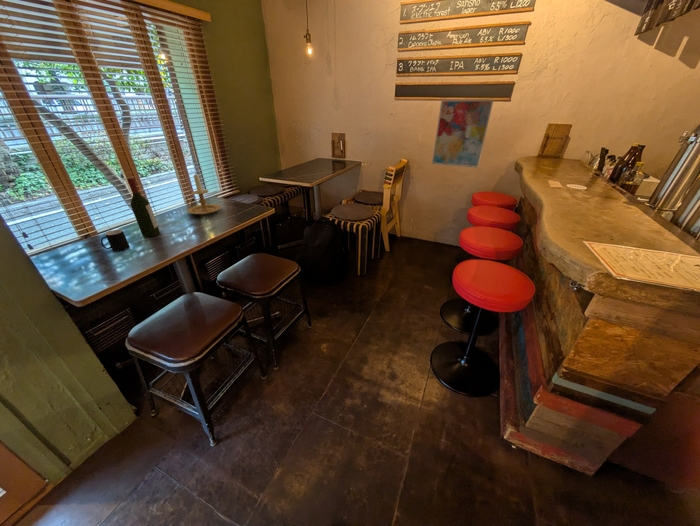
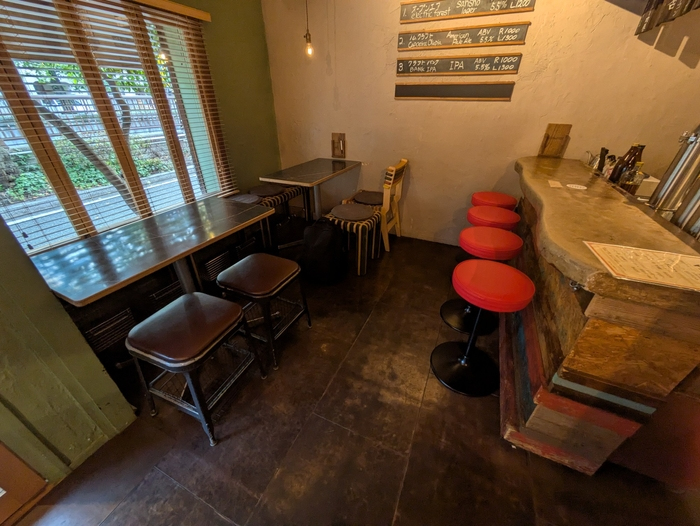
- candle holder [185,172,222,216]
- cup [100,229,130,252]
- wine bottle [126,177,161,238]
- wall art [431,99,494,169]
